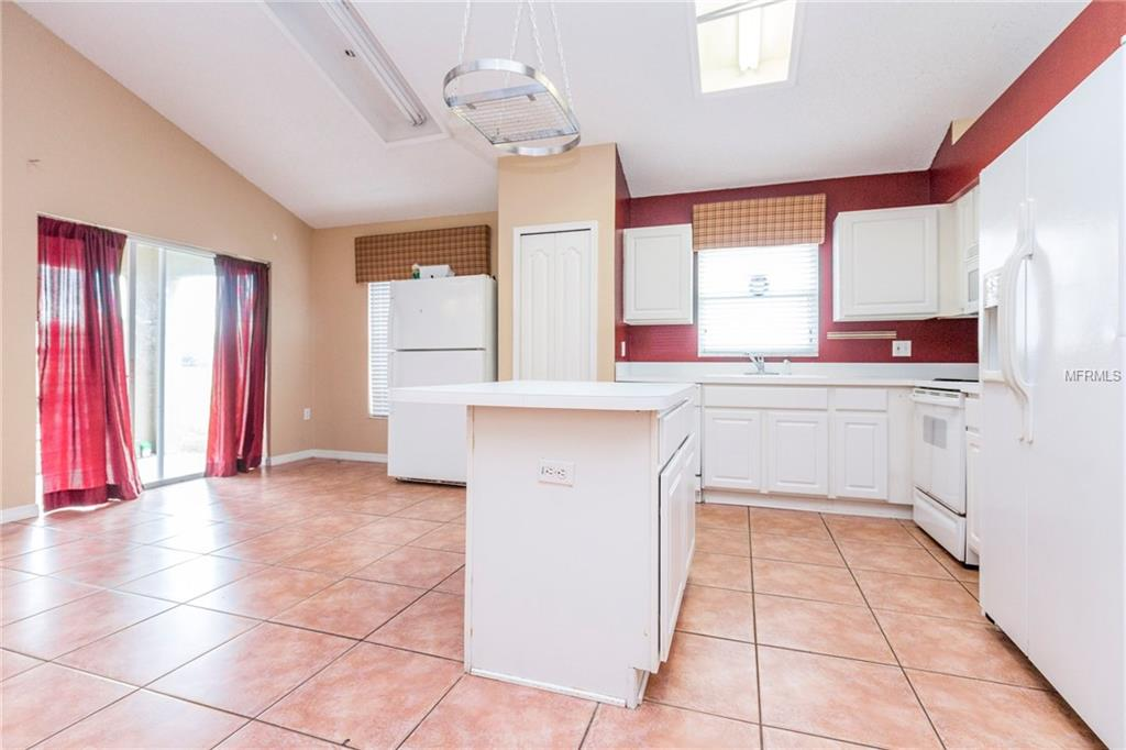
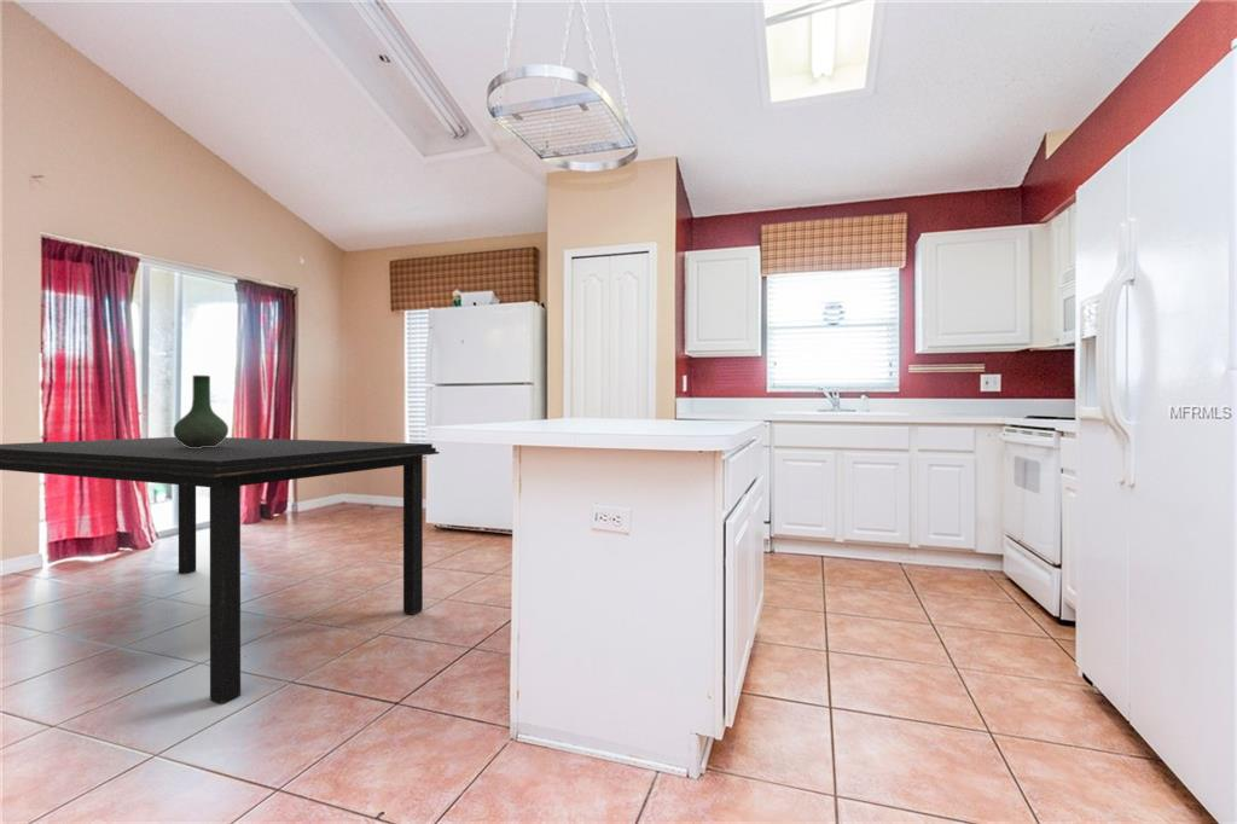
+ vase [173,375,230,448]
+ dining table [0,436,441,706]
